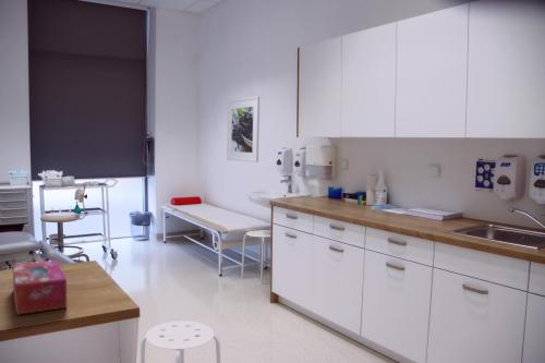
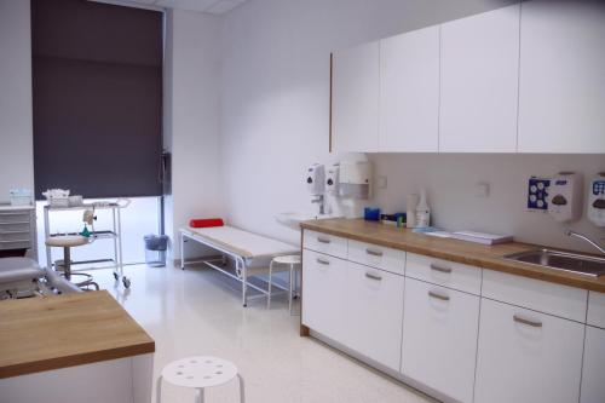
- tissue box [12,259,68,316]
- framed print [226,95,261,164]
